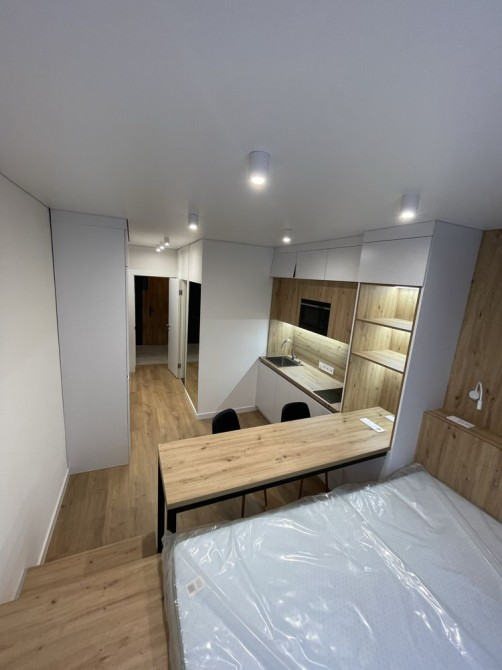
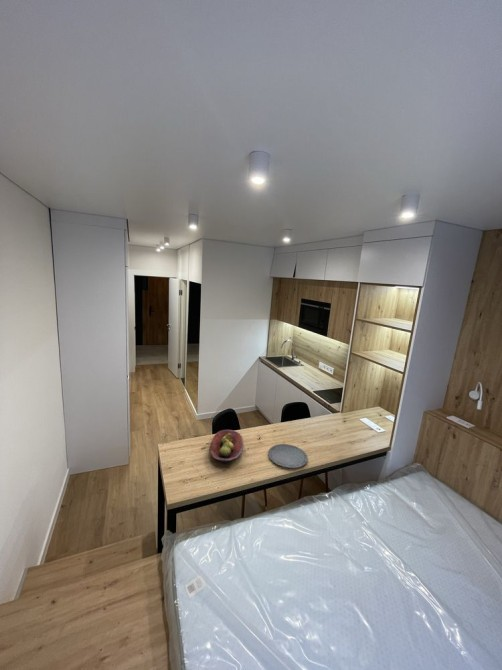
+ fruit bowl [209,429,244,464]
+ plate [267,443,309,469]
